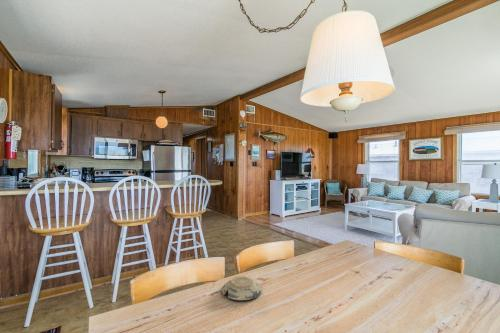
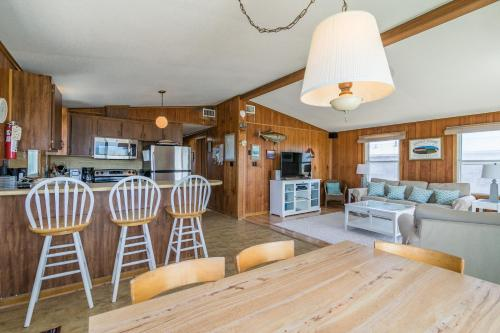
- decorative bowl [221,275,262,301]
